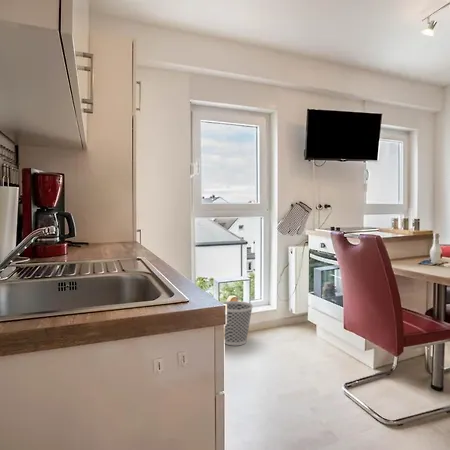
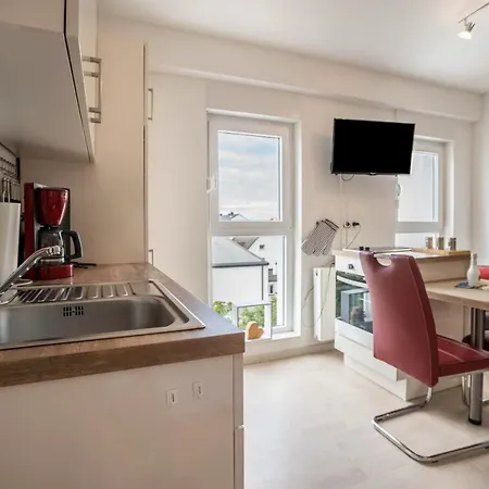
- wastebasket [222,300,254,346]
